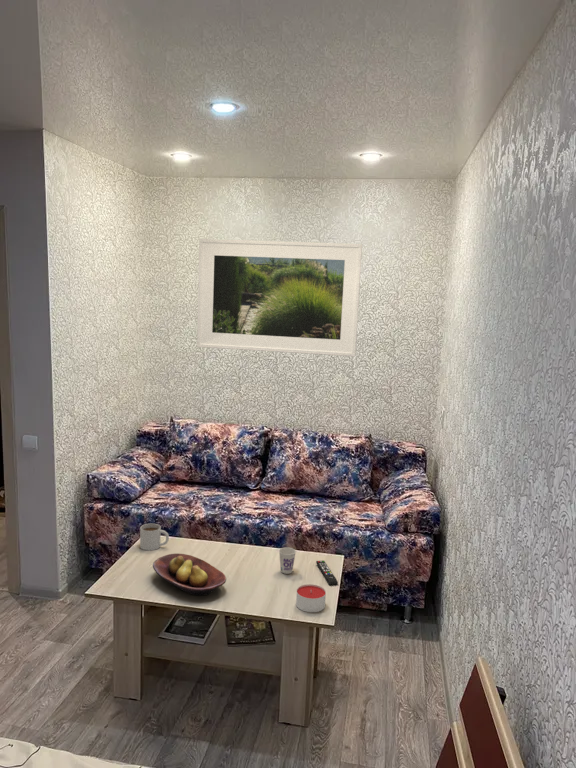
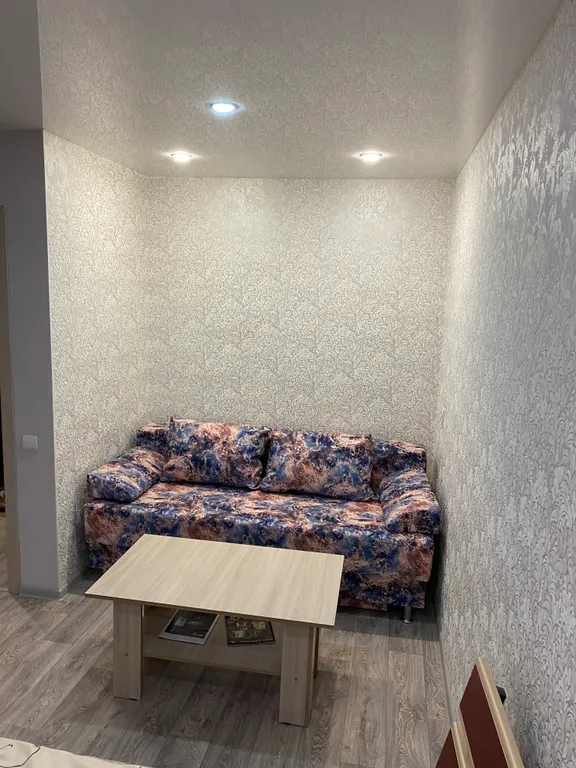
- candle [295,583,327,613]
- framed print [196,238,363,358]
- mug [139,523,170,551]
- remote control [315,560,339,586]
- cup [278,546,297,575]
- fruit bowl [152,552,227,596]
